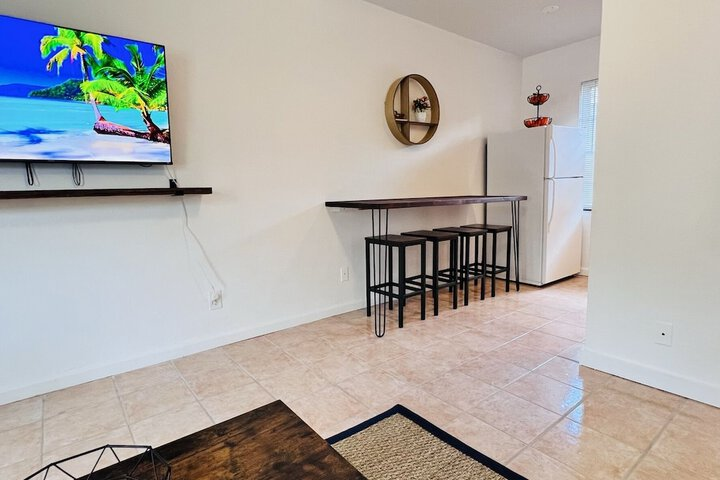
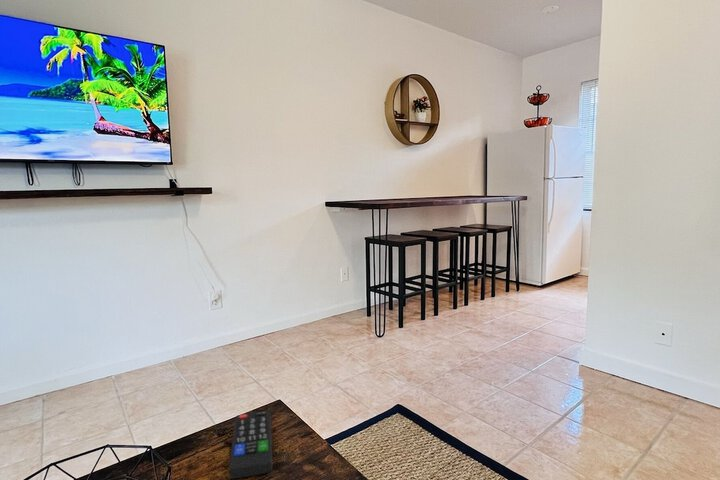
+ remote control [228,410,273,480]
